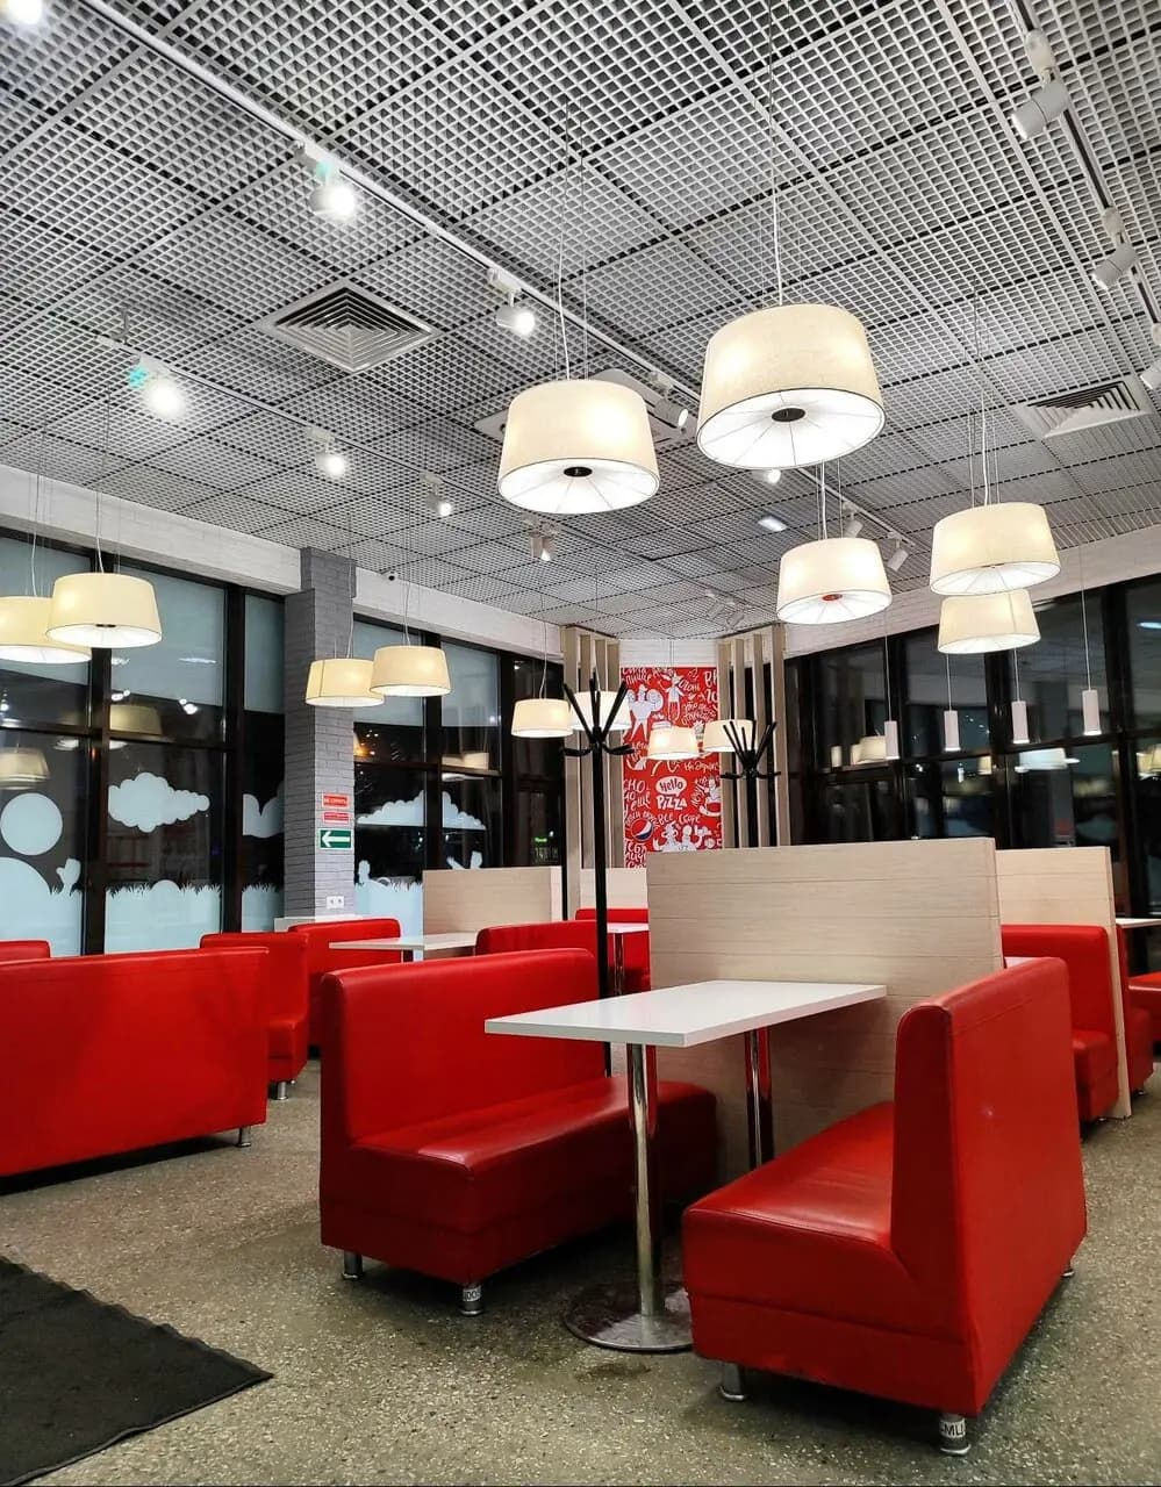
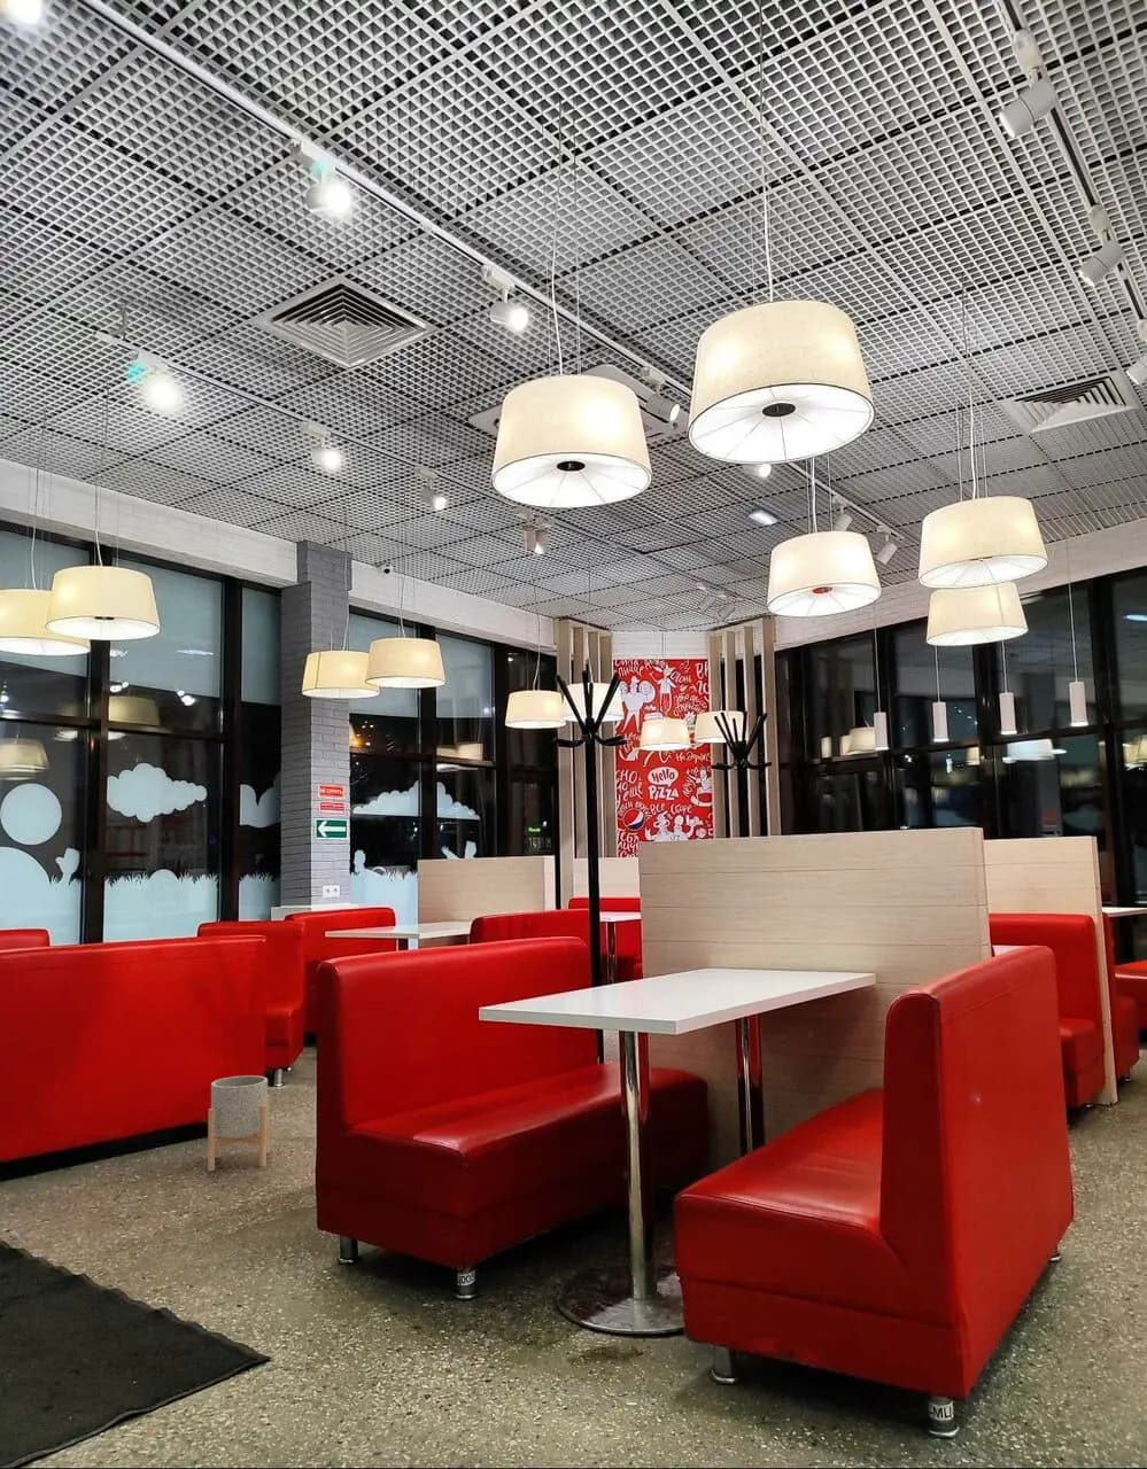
+ planter [206,1074,269,1172]
